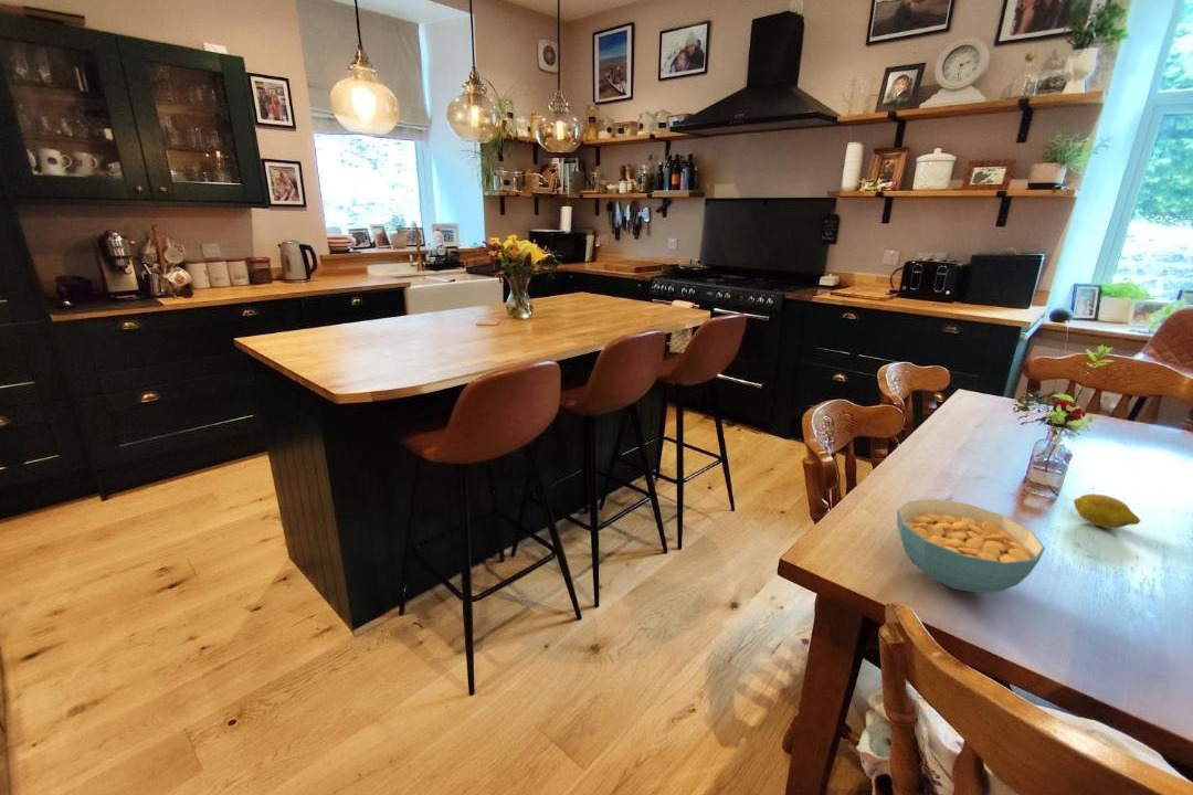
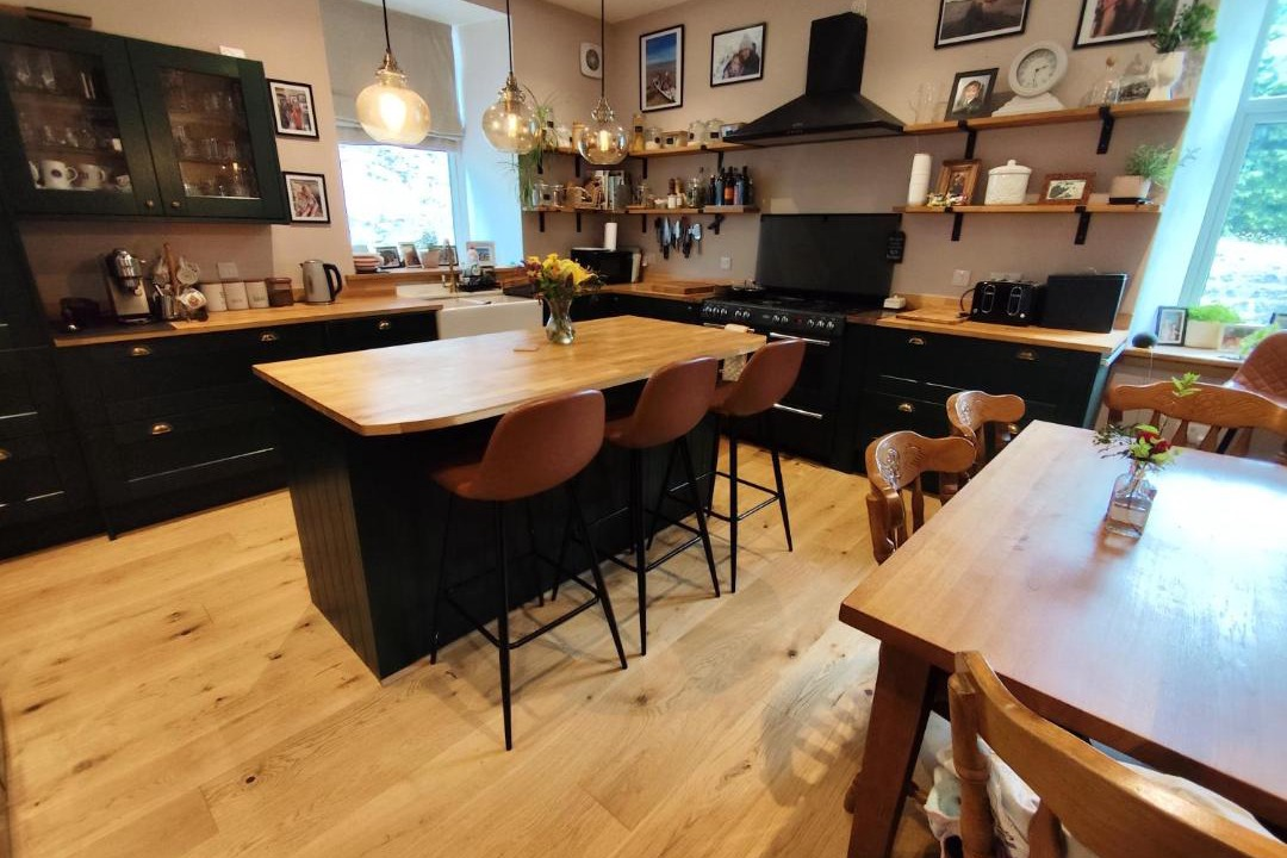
- fruit [1073,492,1141,529]
- cereal bowl [896,498,1046,594]
